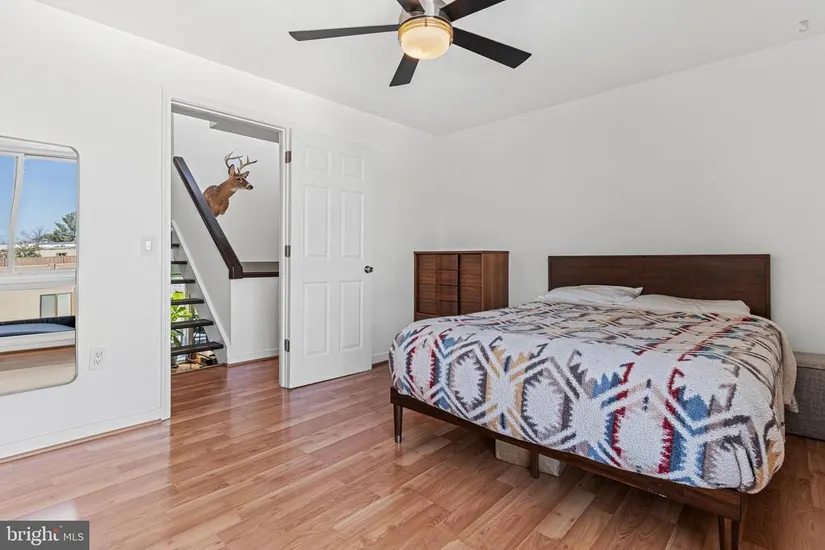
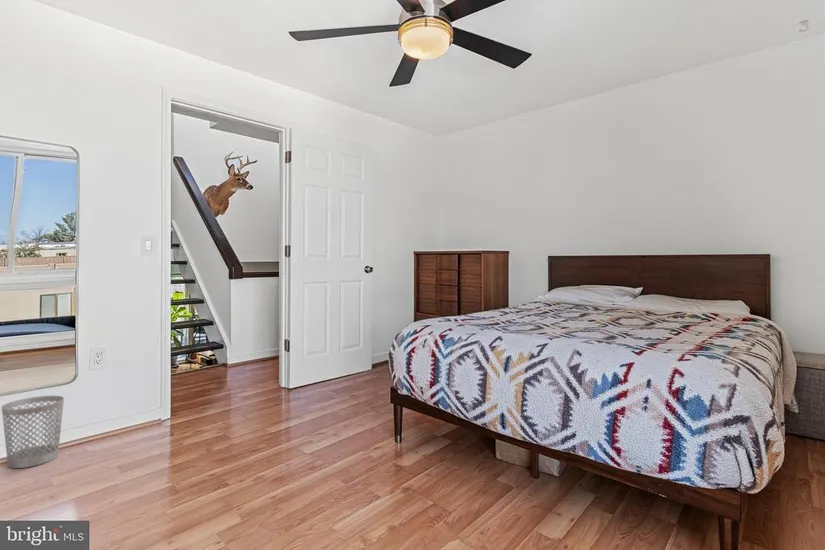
+ wastebasket [1,395,65,469]
